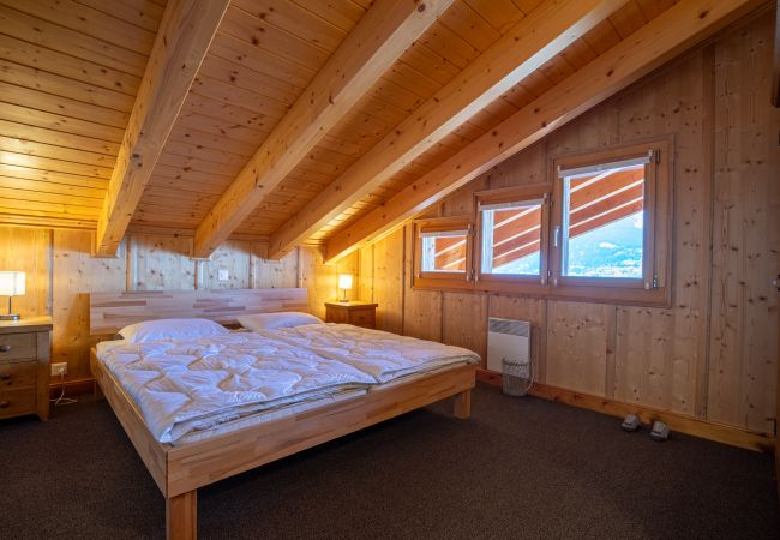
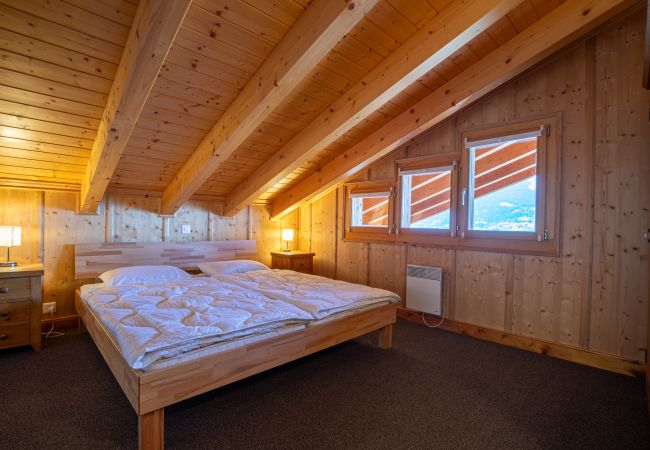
- wastebasket [500,356,530,397]
- shoe [620,413,671,440]
